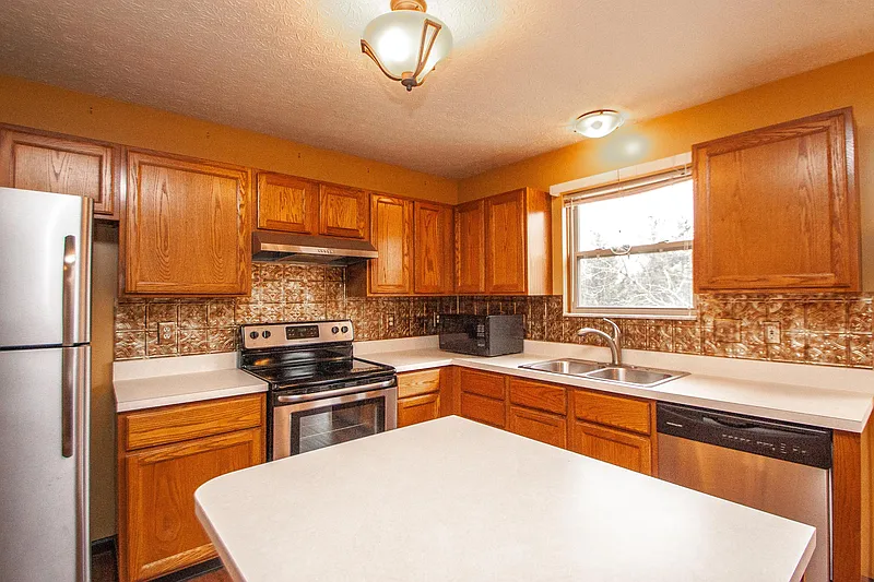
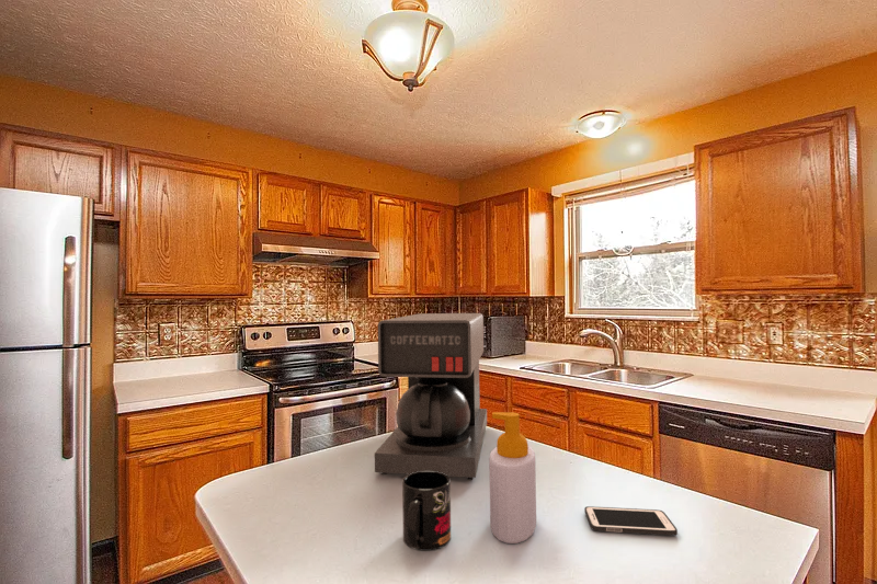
+ mug [401,471,452,552]
+ soap bottle [488,411,537,545]
+ coffee maker [374,312,488,481]
+ cell phone [583,505,679,536]
